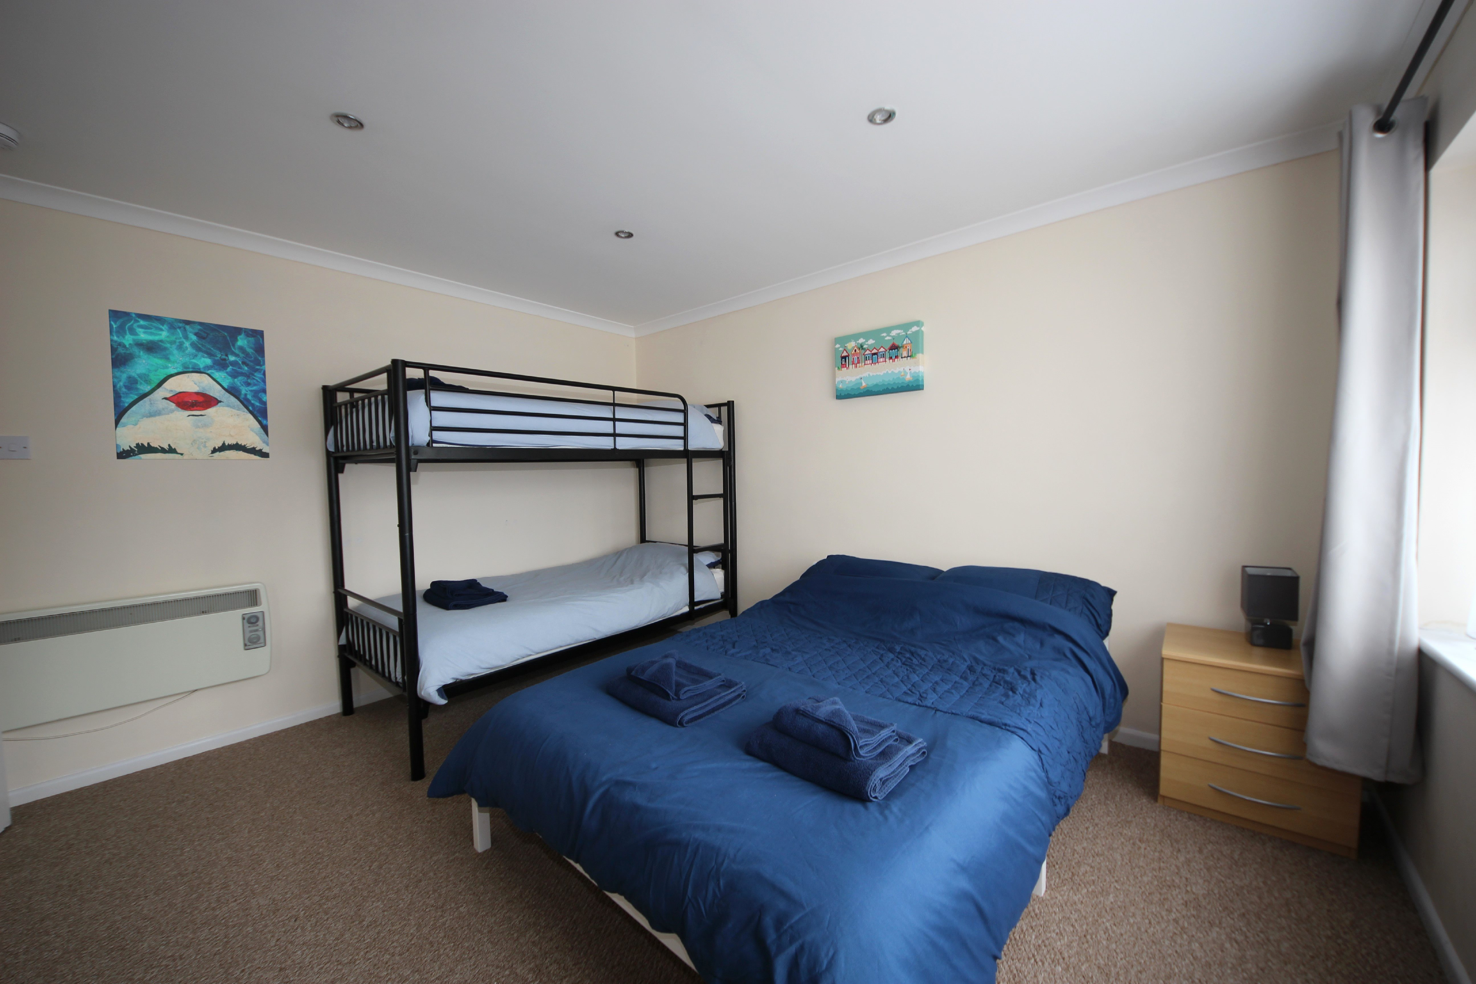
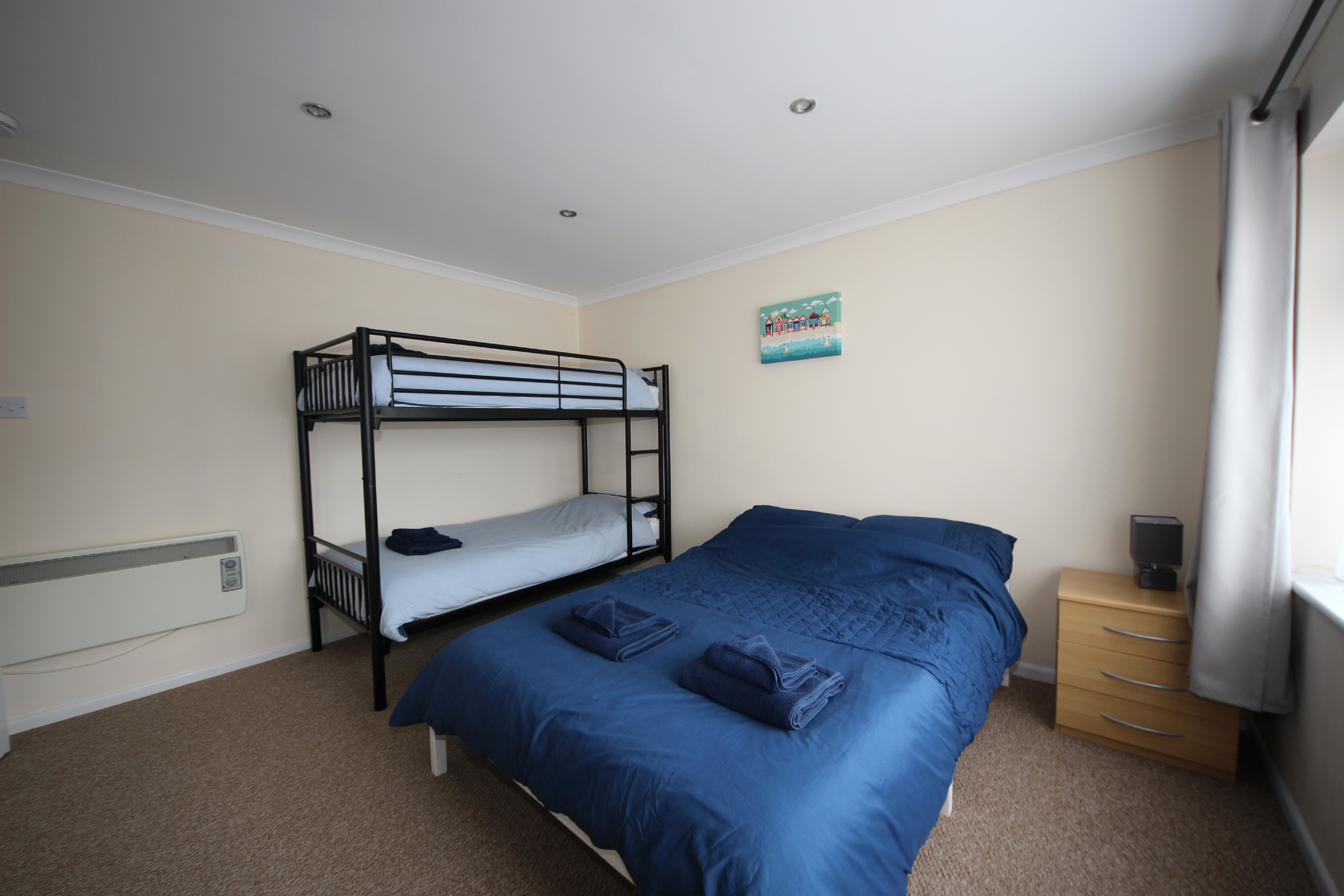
- wall art [108,309,270,460]
